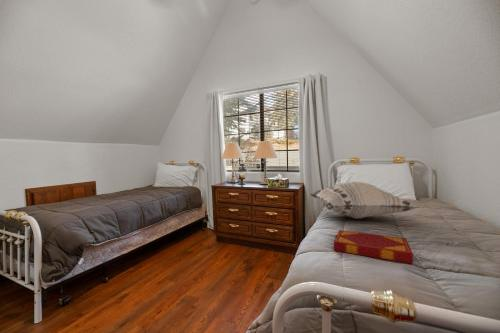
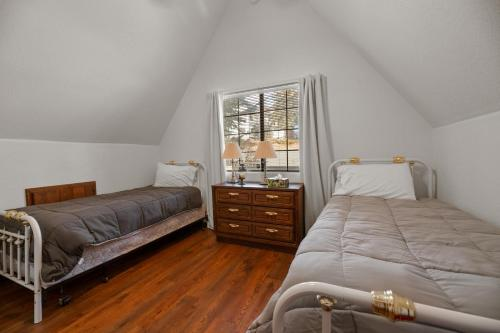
- hardback book [333,229,414,265]
- decorative pillow [309,181,419,220]
